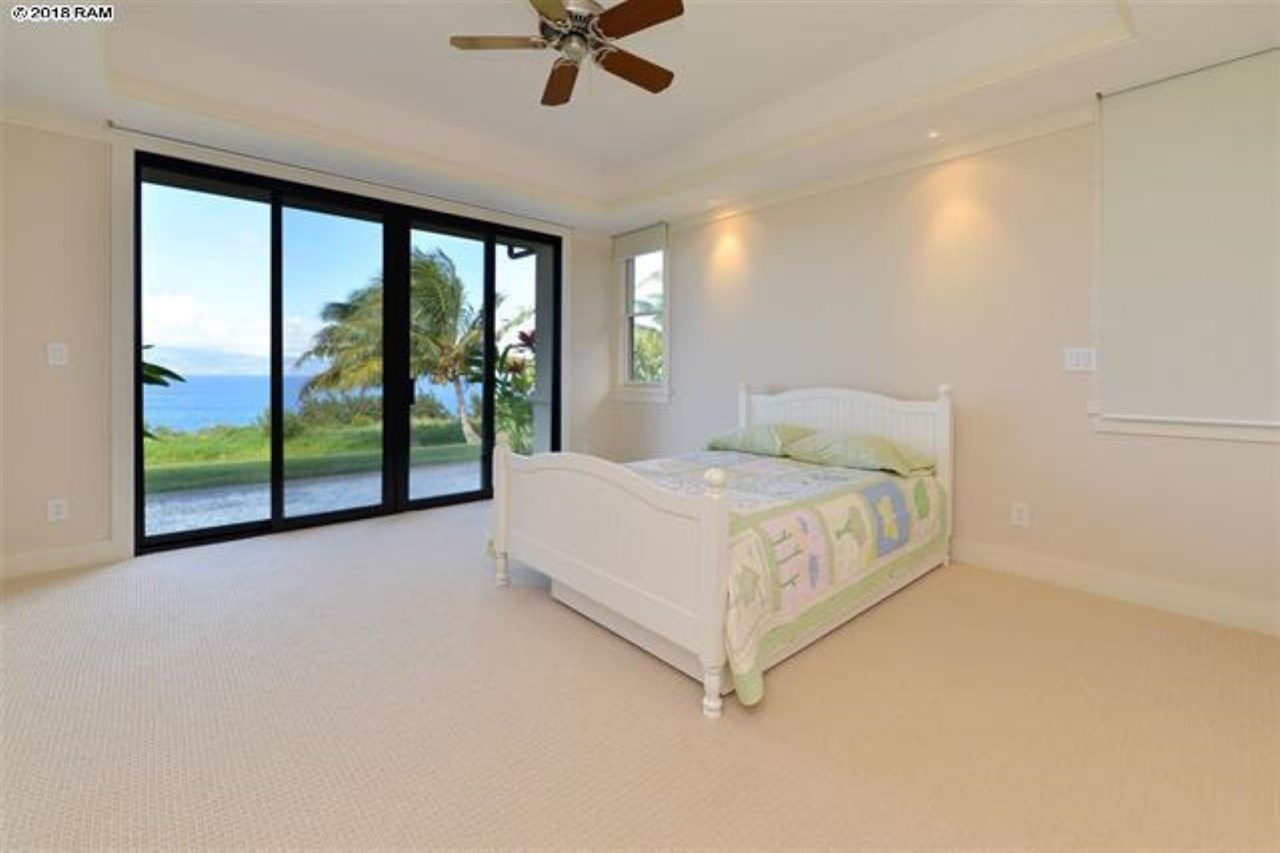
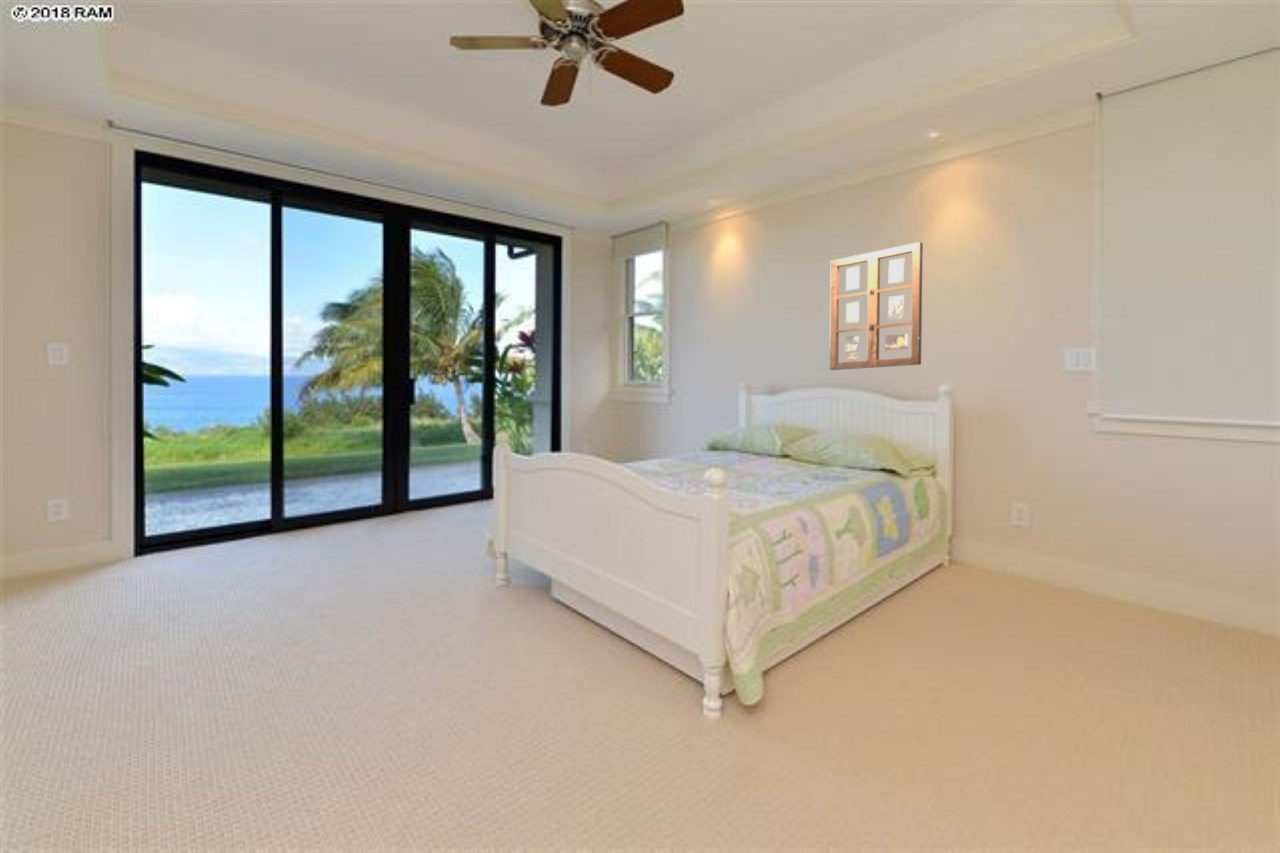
+ picture frame [828,241,924,371]
